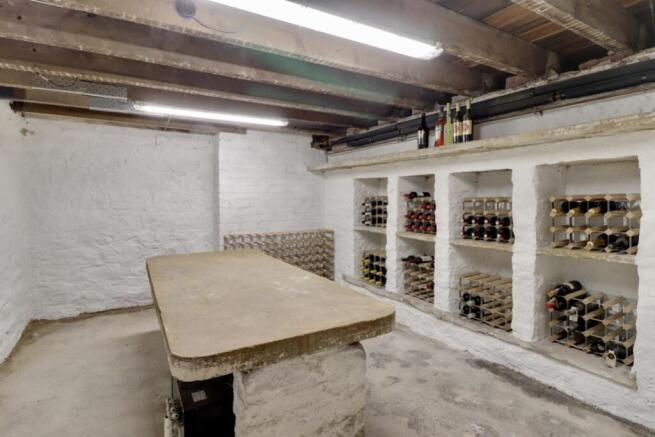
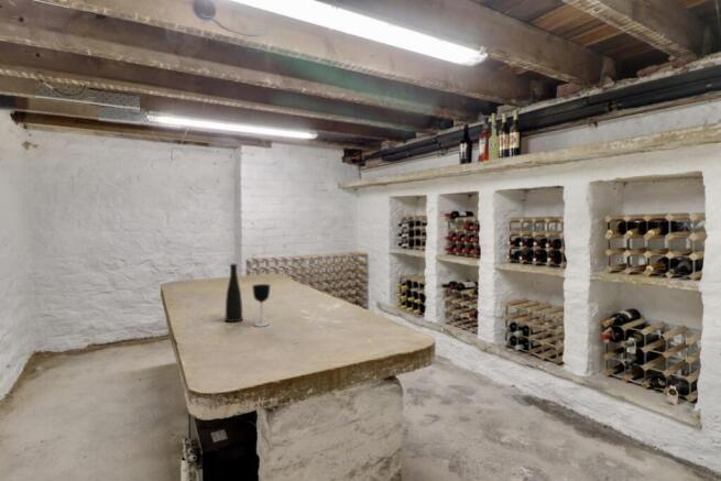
+ wine glass [251,283,271,328]
+ vase [223,263,244,324]
